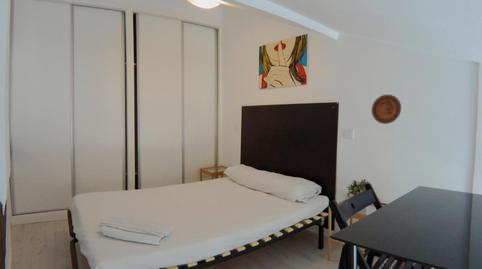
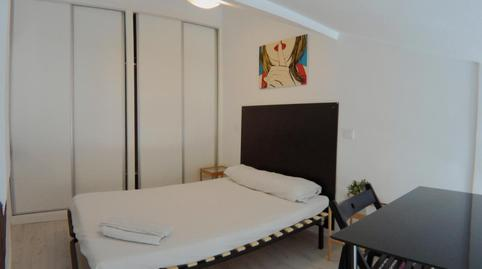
- decorative plate [371,94,402,125]
